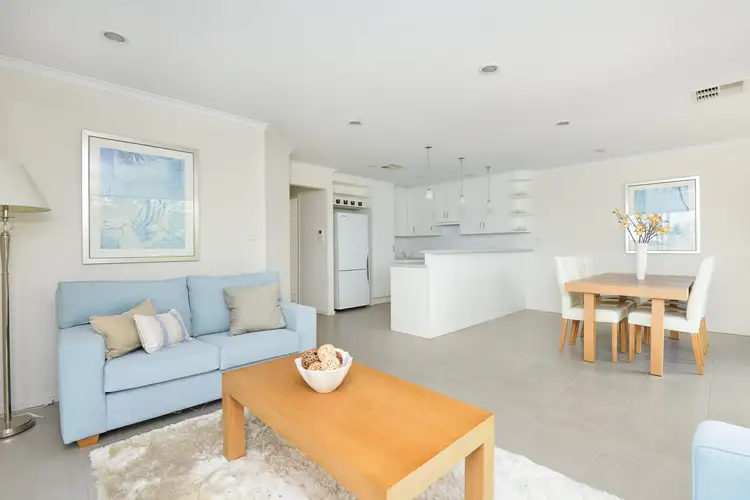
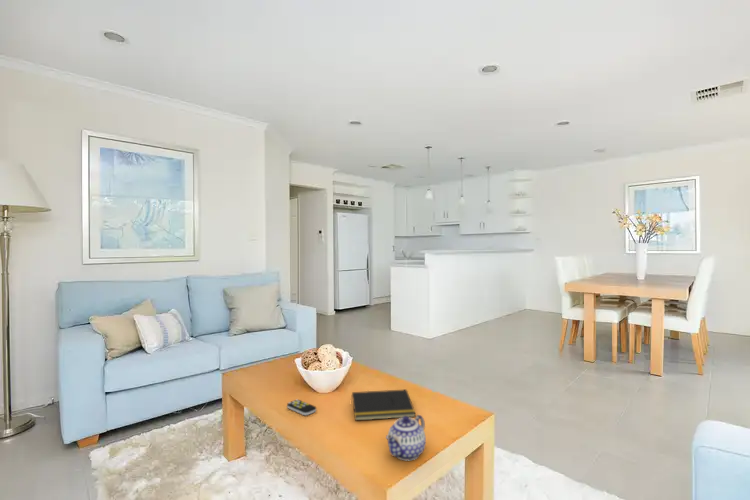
+ notepad [350,388,417,421]
+ teapot [385,414,427,462]
+ remote control [286,398,317,416]
